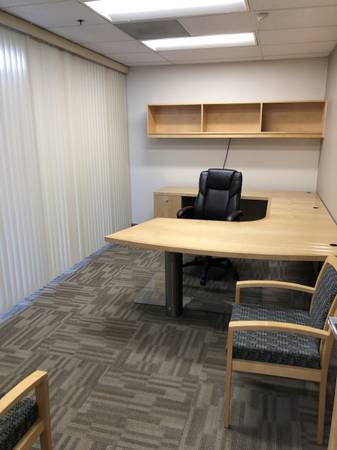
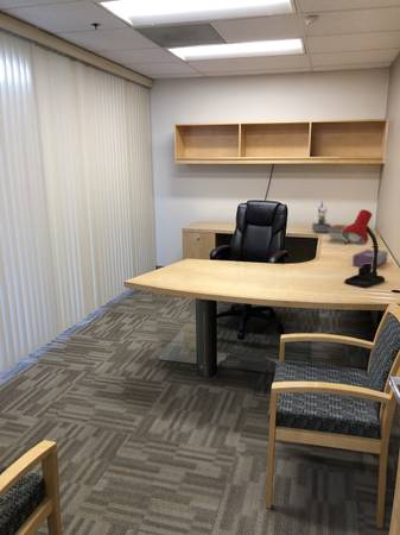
+ book stack [328,224,350,246]
+ tissue box [351,248,389,270]
+ desk lamp [342,208,386,289]
+ potted plant [311,200,332,234]
